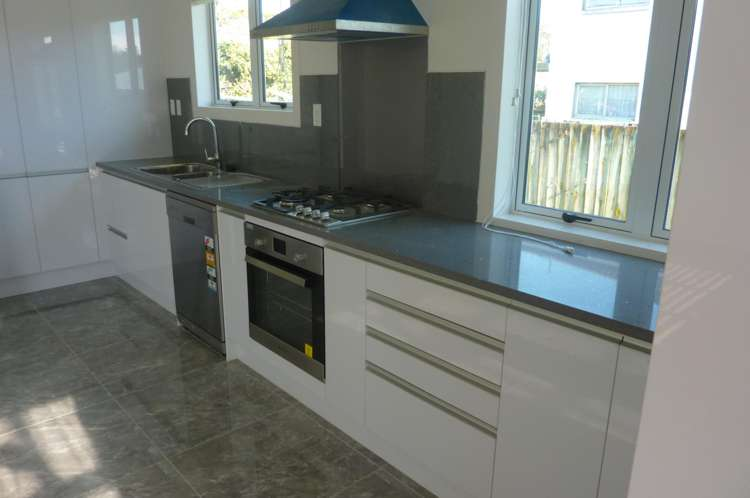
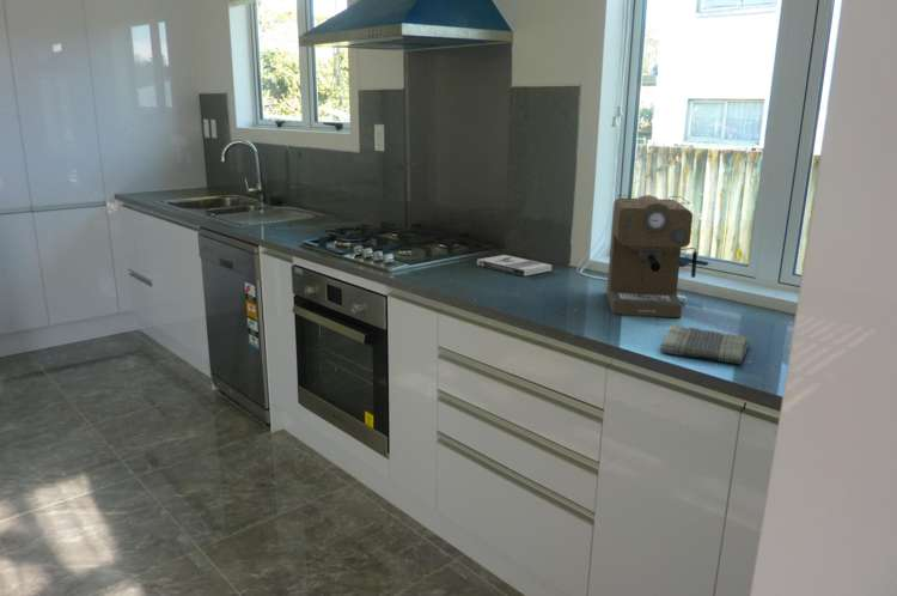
+ book [476,254,553,278]
+ dish towel [659,323,750,365]
+ coffee maker [605,194,698,318]
